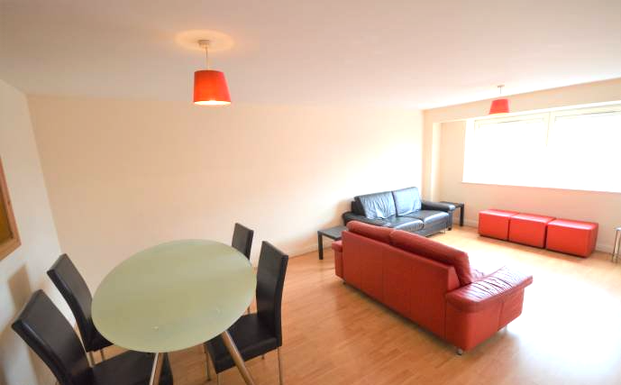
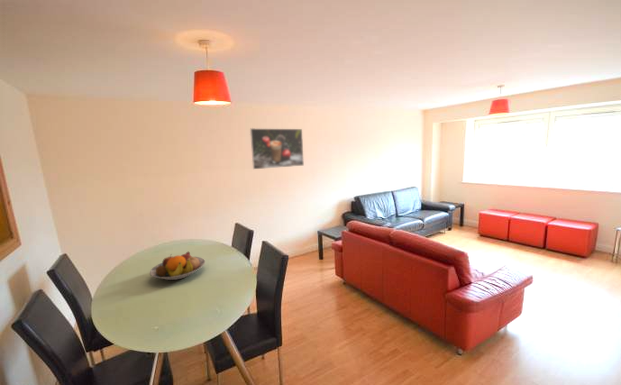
+ fruit bowl [149,251,206,281]
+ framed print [249,127,305,170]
